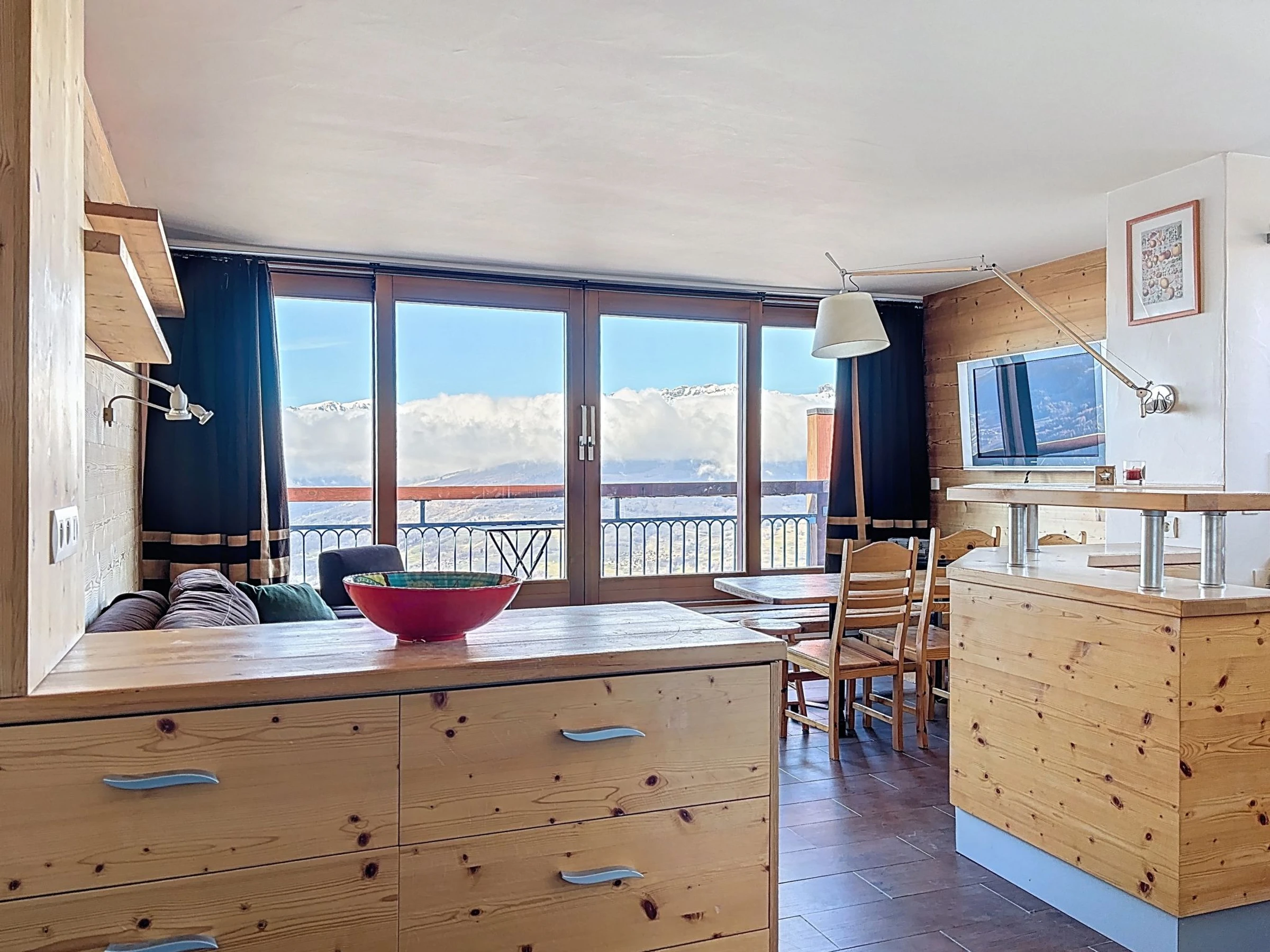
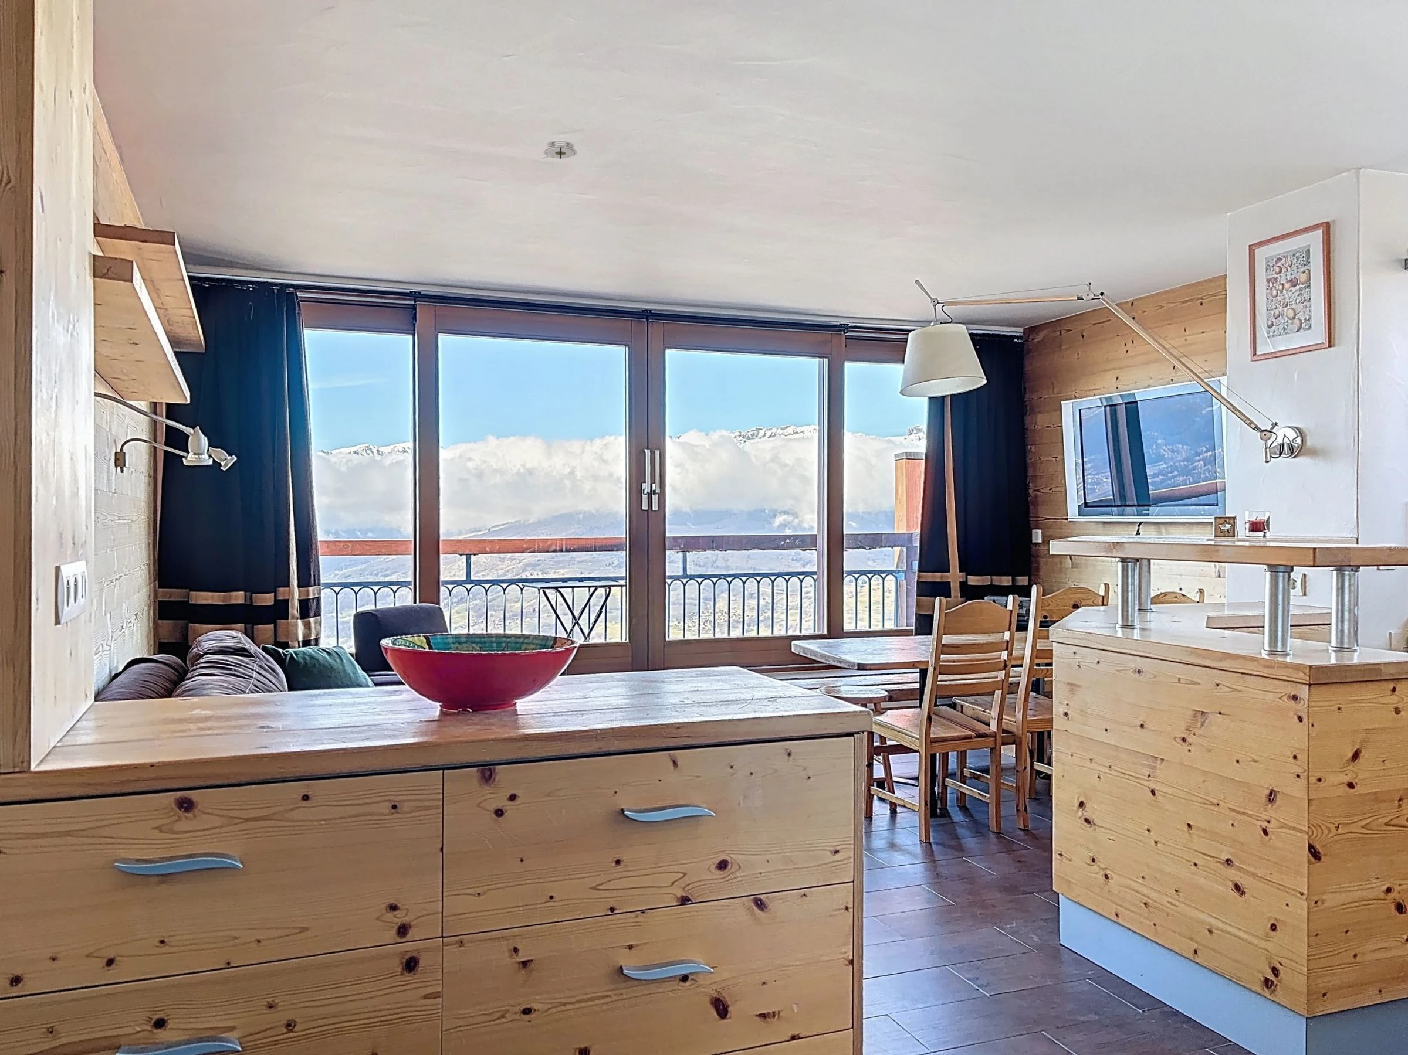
+ smoke detector [542,140,578,160]
